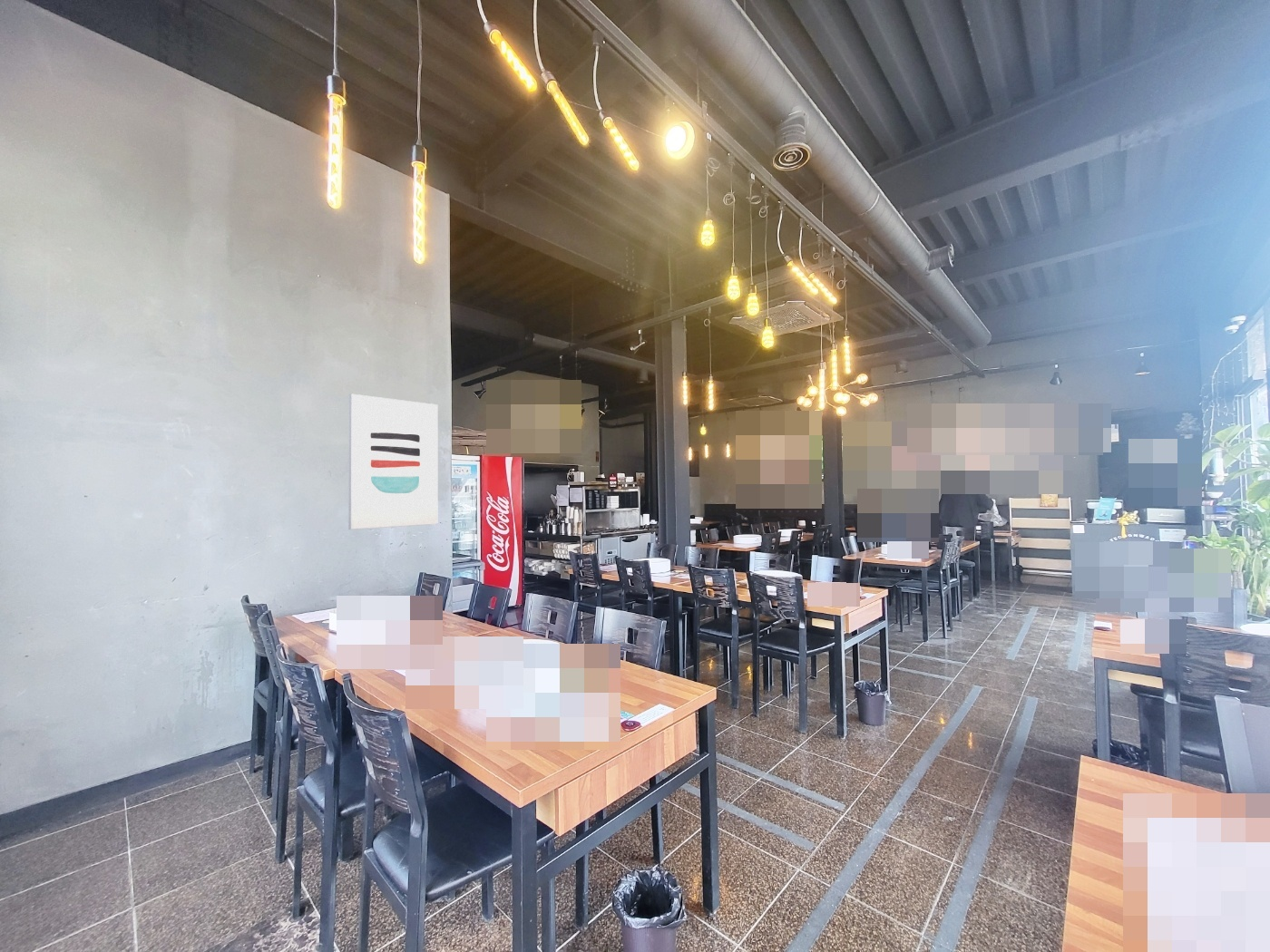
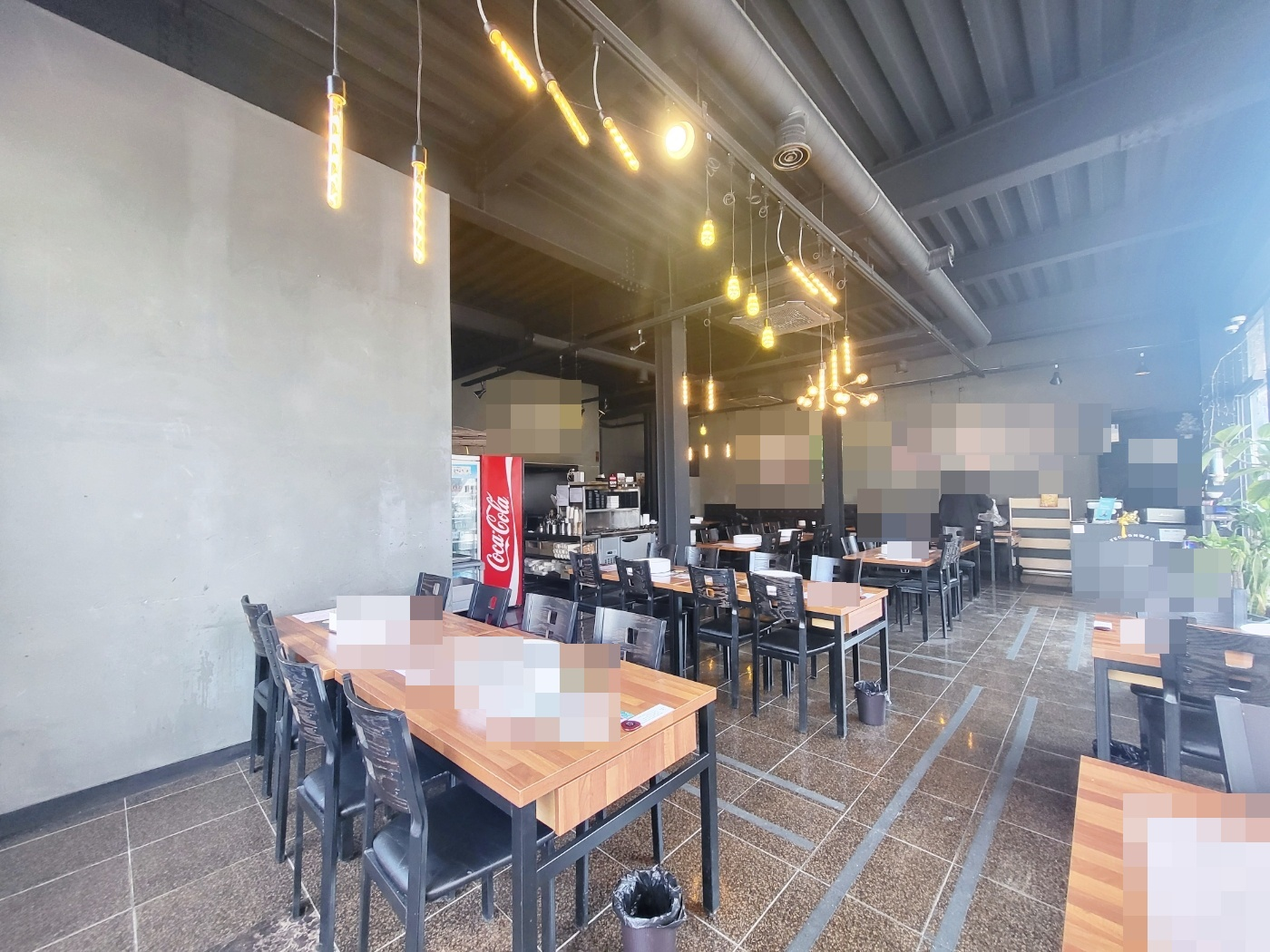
- wall art [348,393,438,530]
